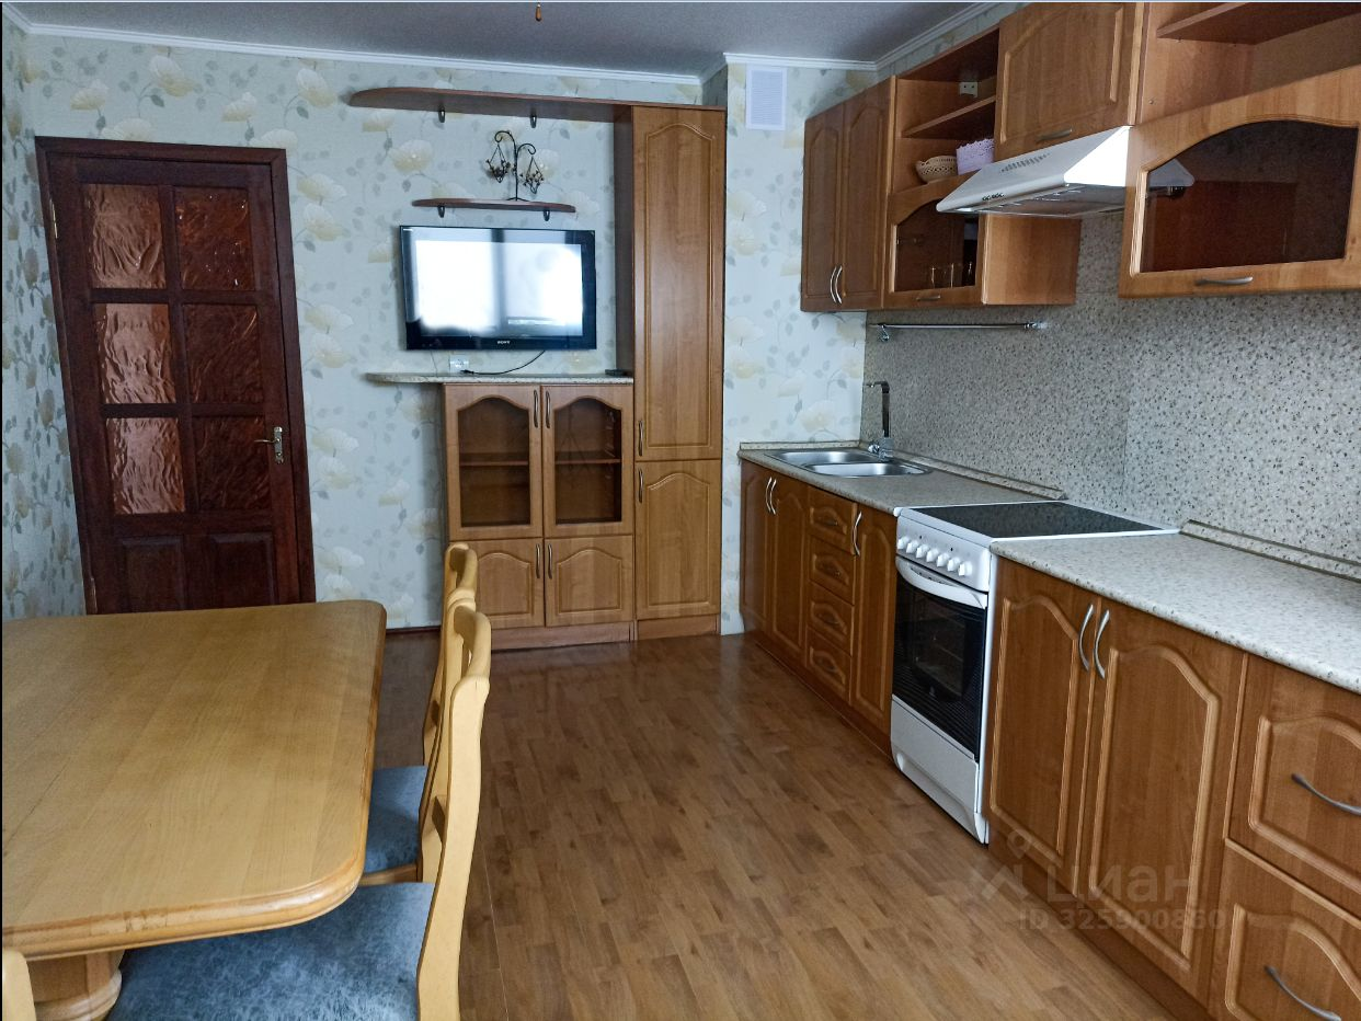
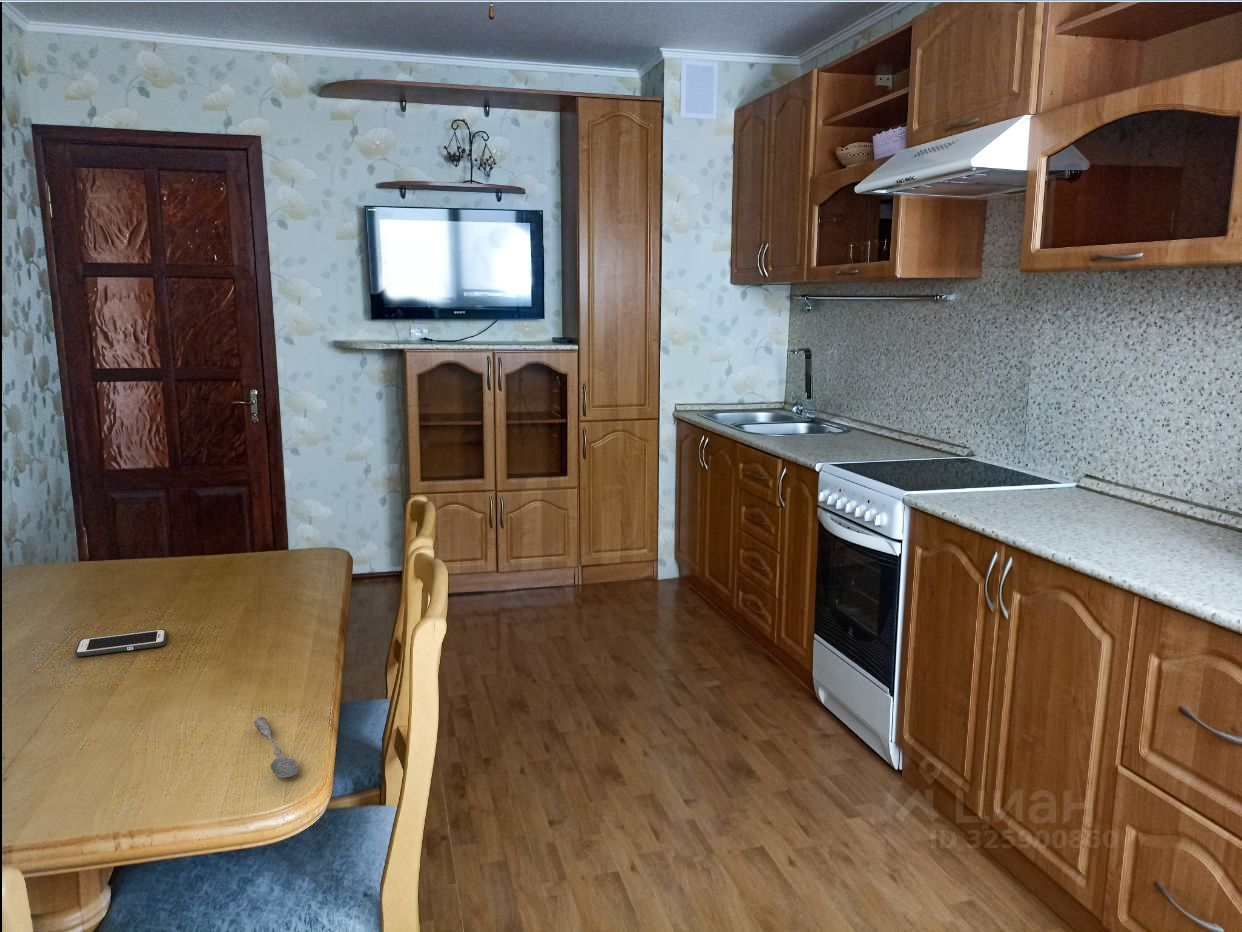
+ soupspoon [253,716,299,779]
+ cell phone [74,628,167,658]
